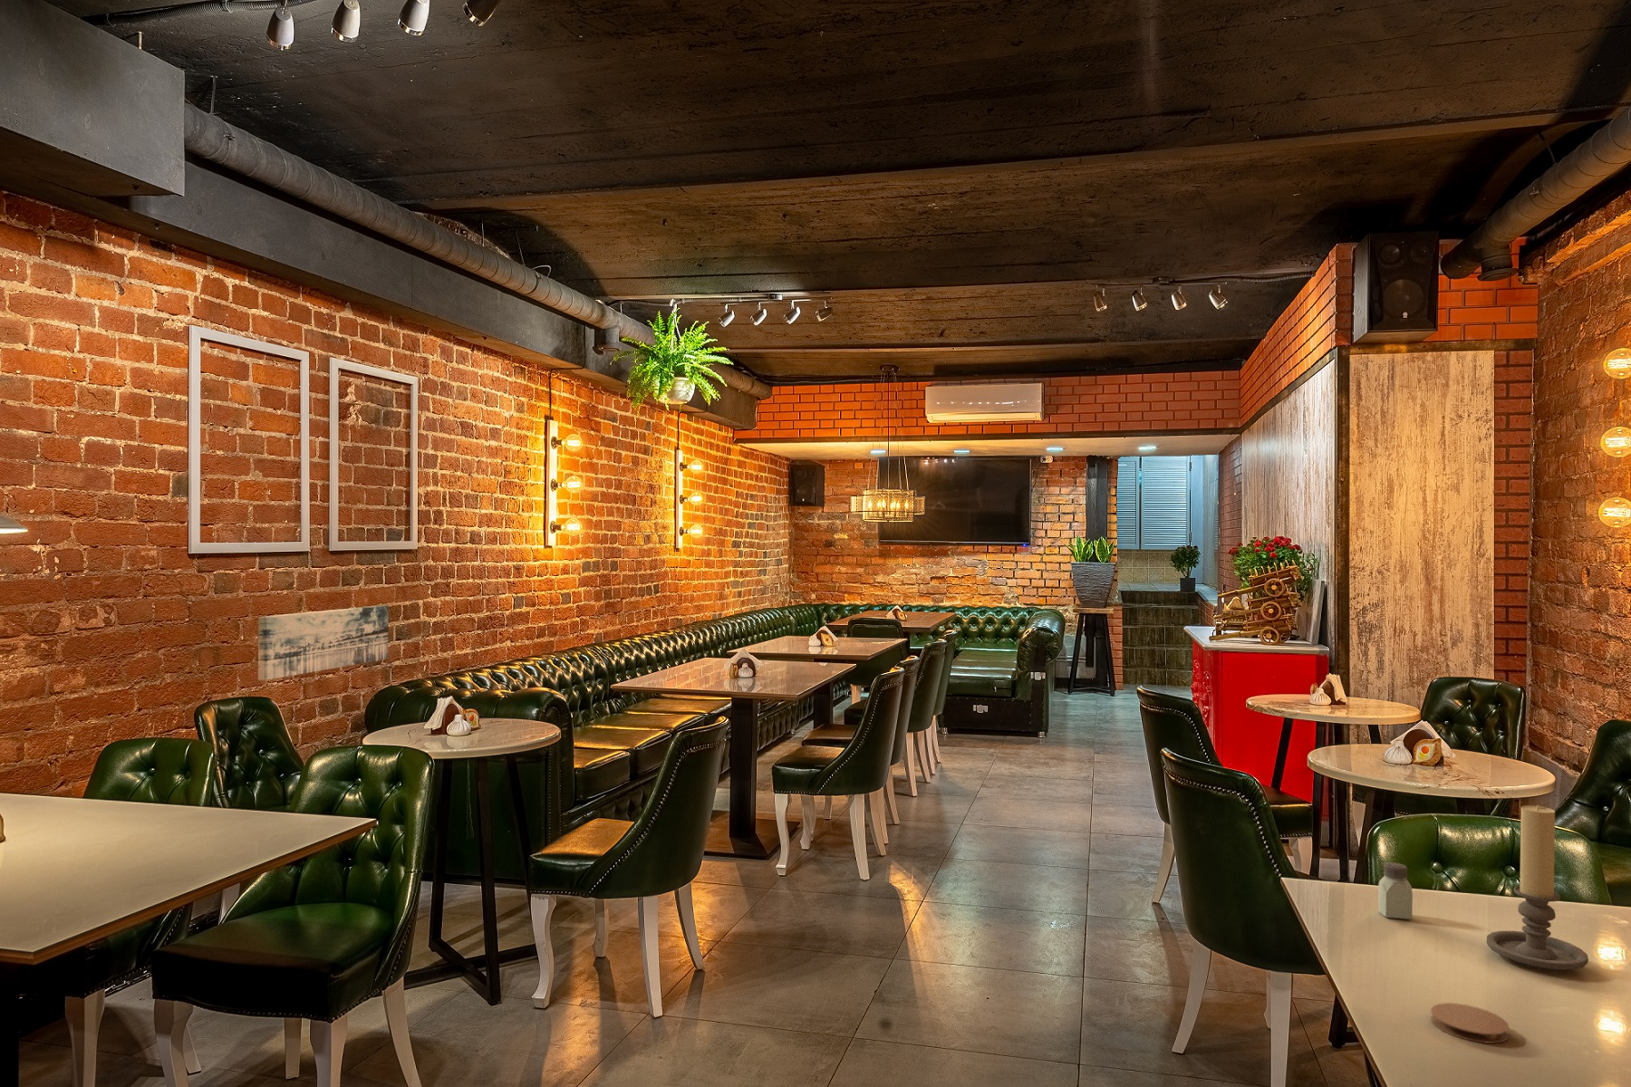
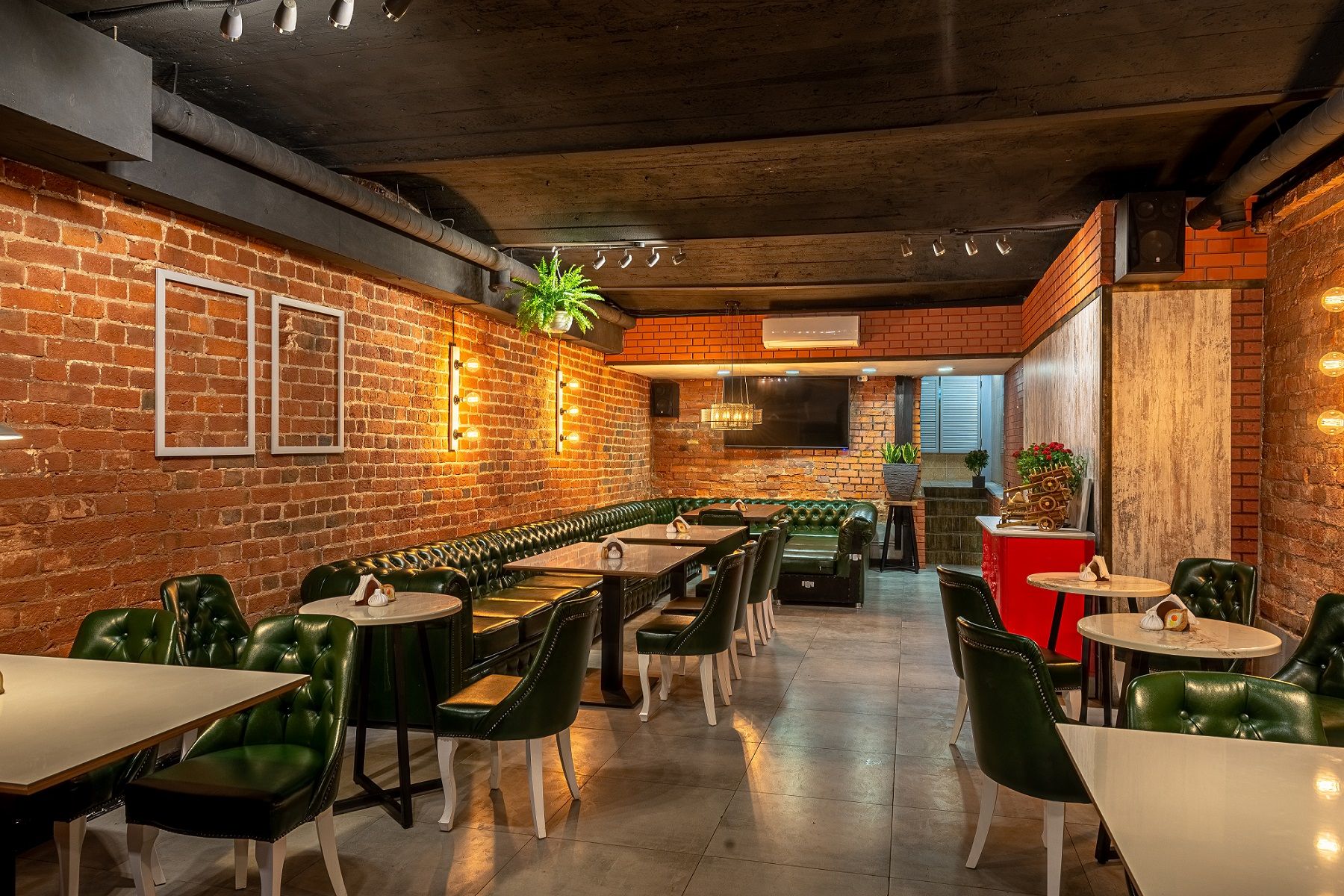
- wall art [257,604,390,681]
- saltshaker [1377,861,1414,921]
- candle holder [1487,804,1590,972]
- coaster [1430,1002,1511,1045]
